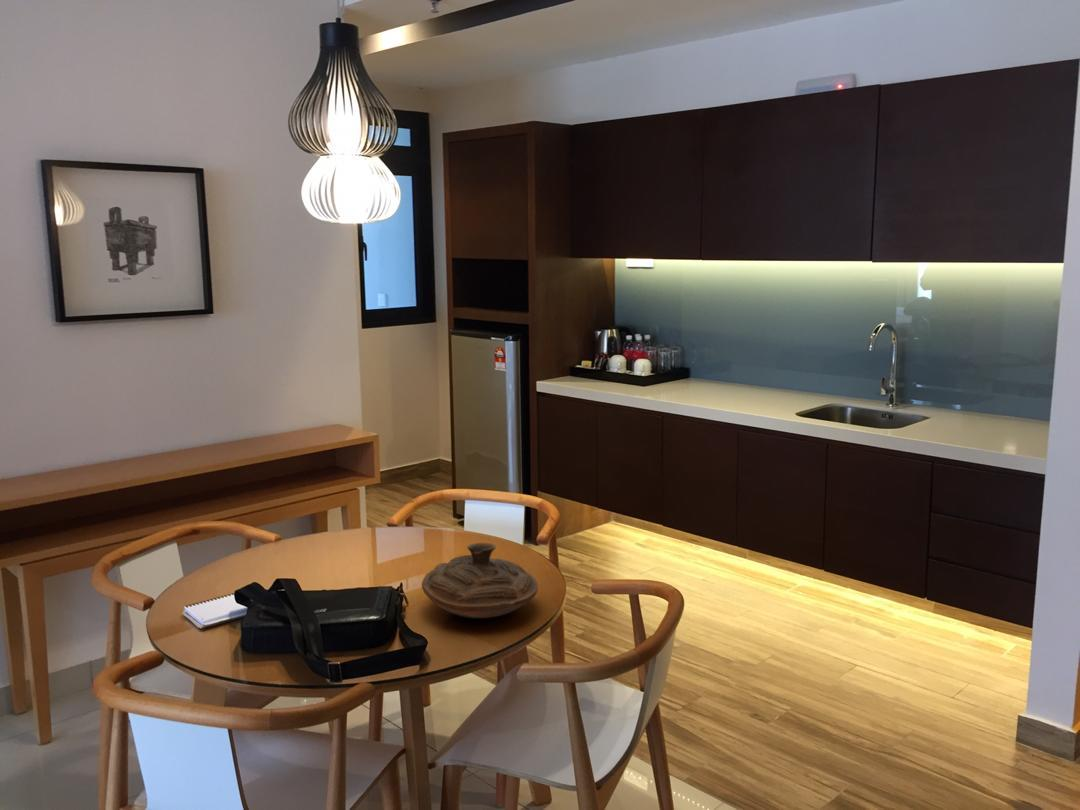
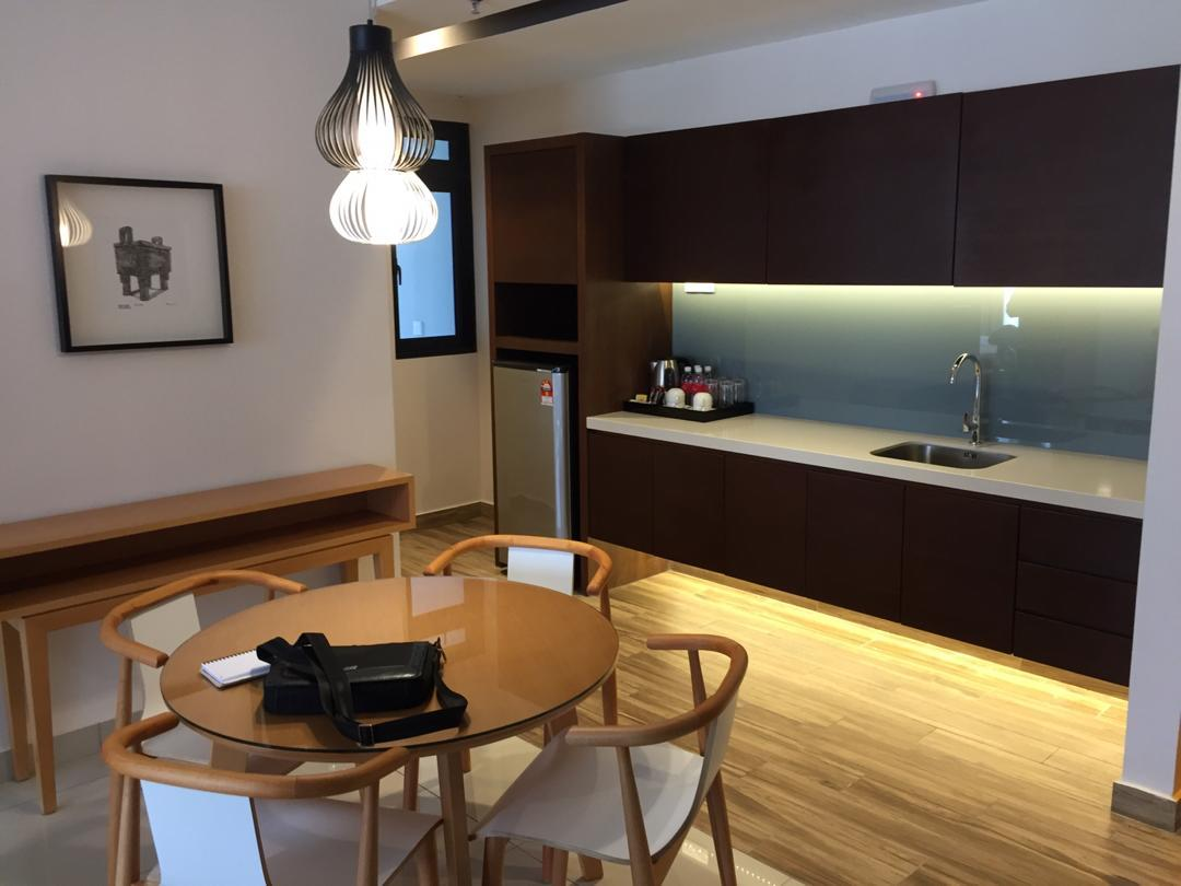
- decorative bowl [421,542,539,619]
